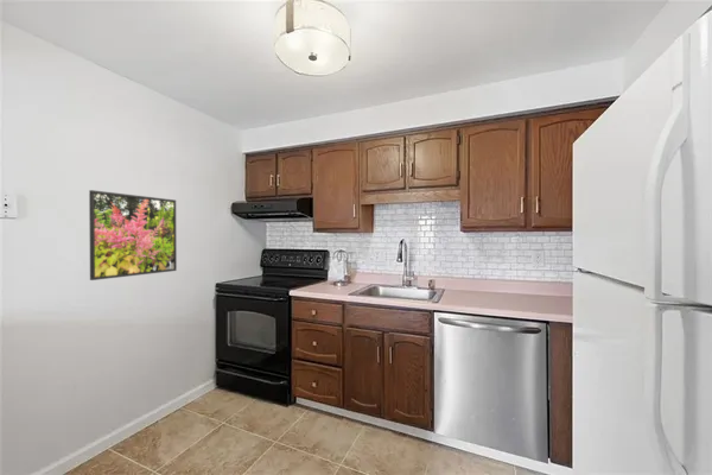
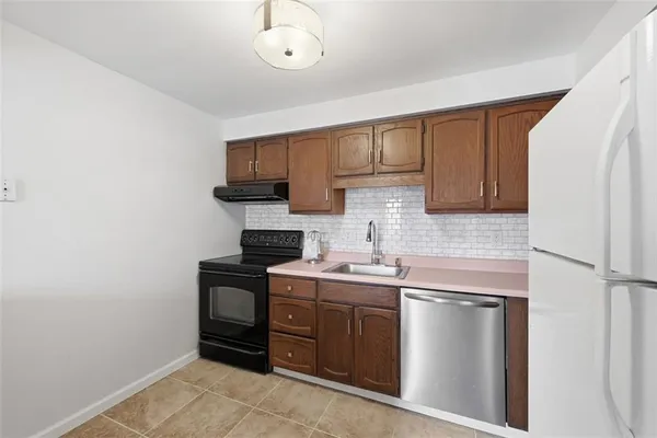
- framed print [88,189,178,281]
